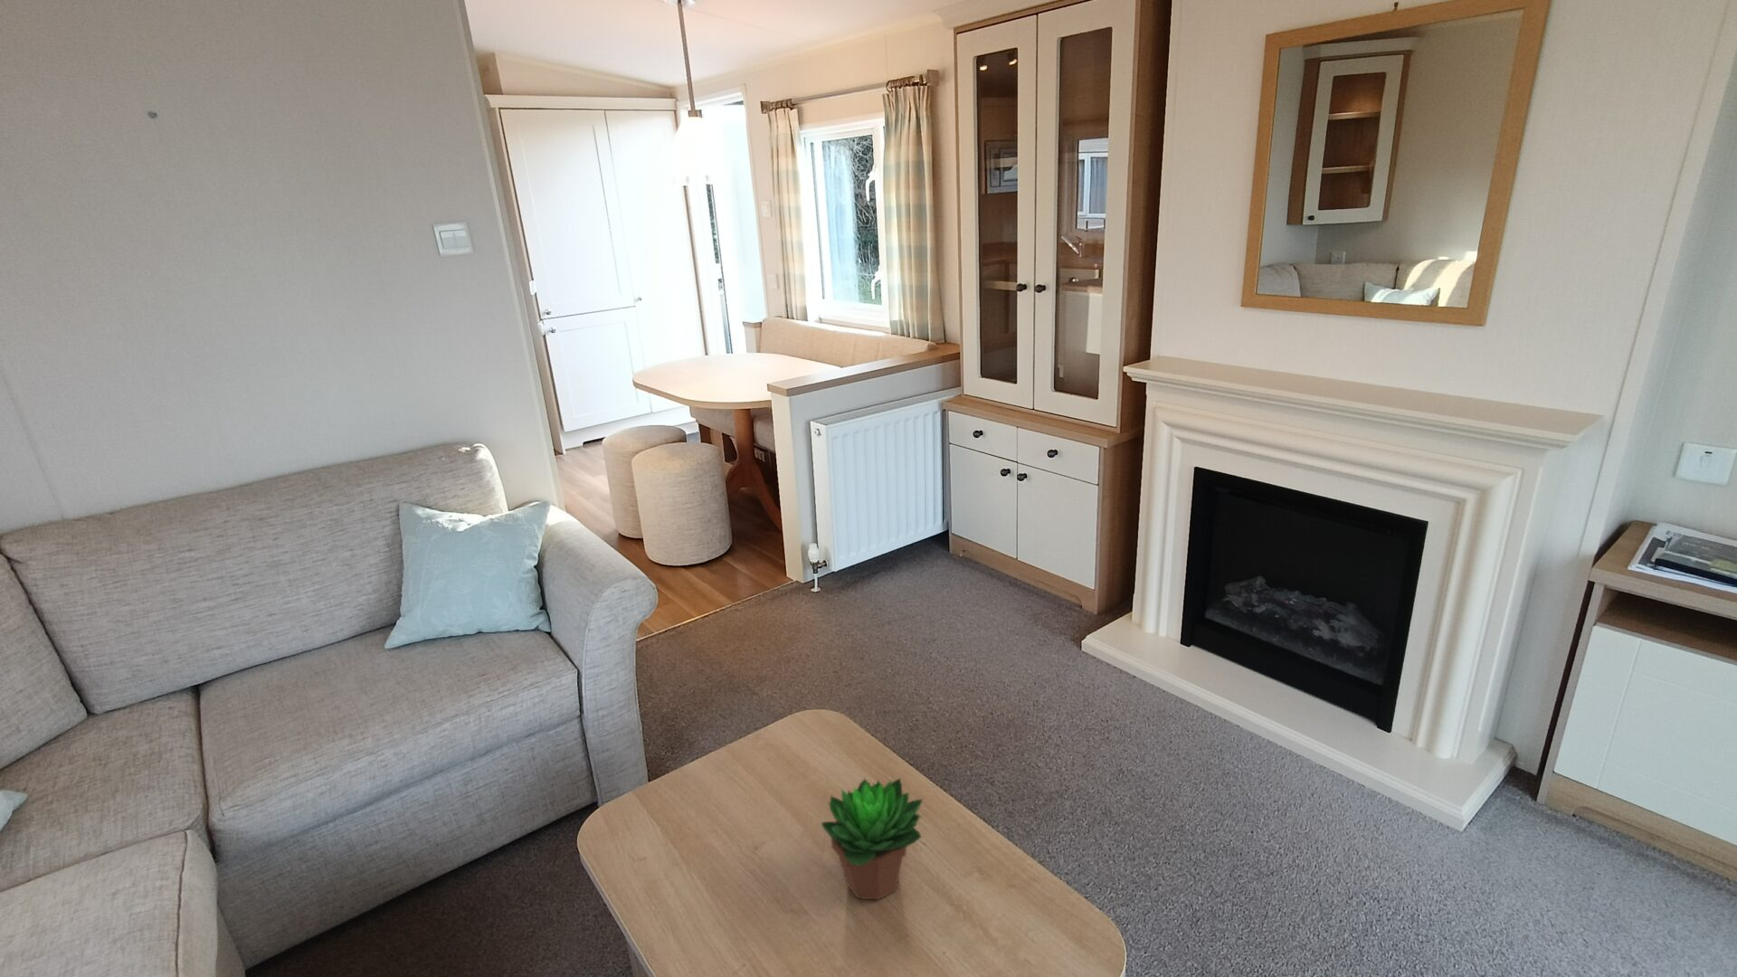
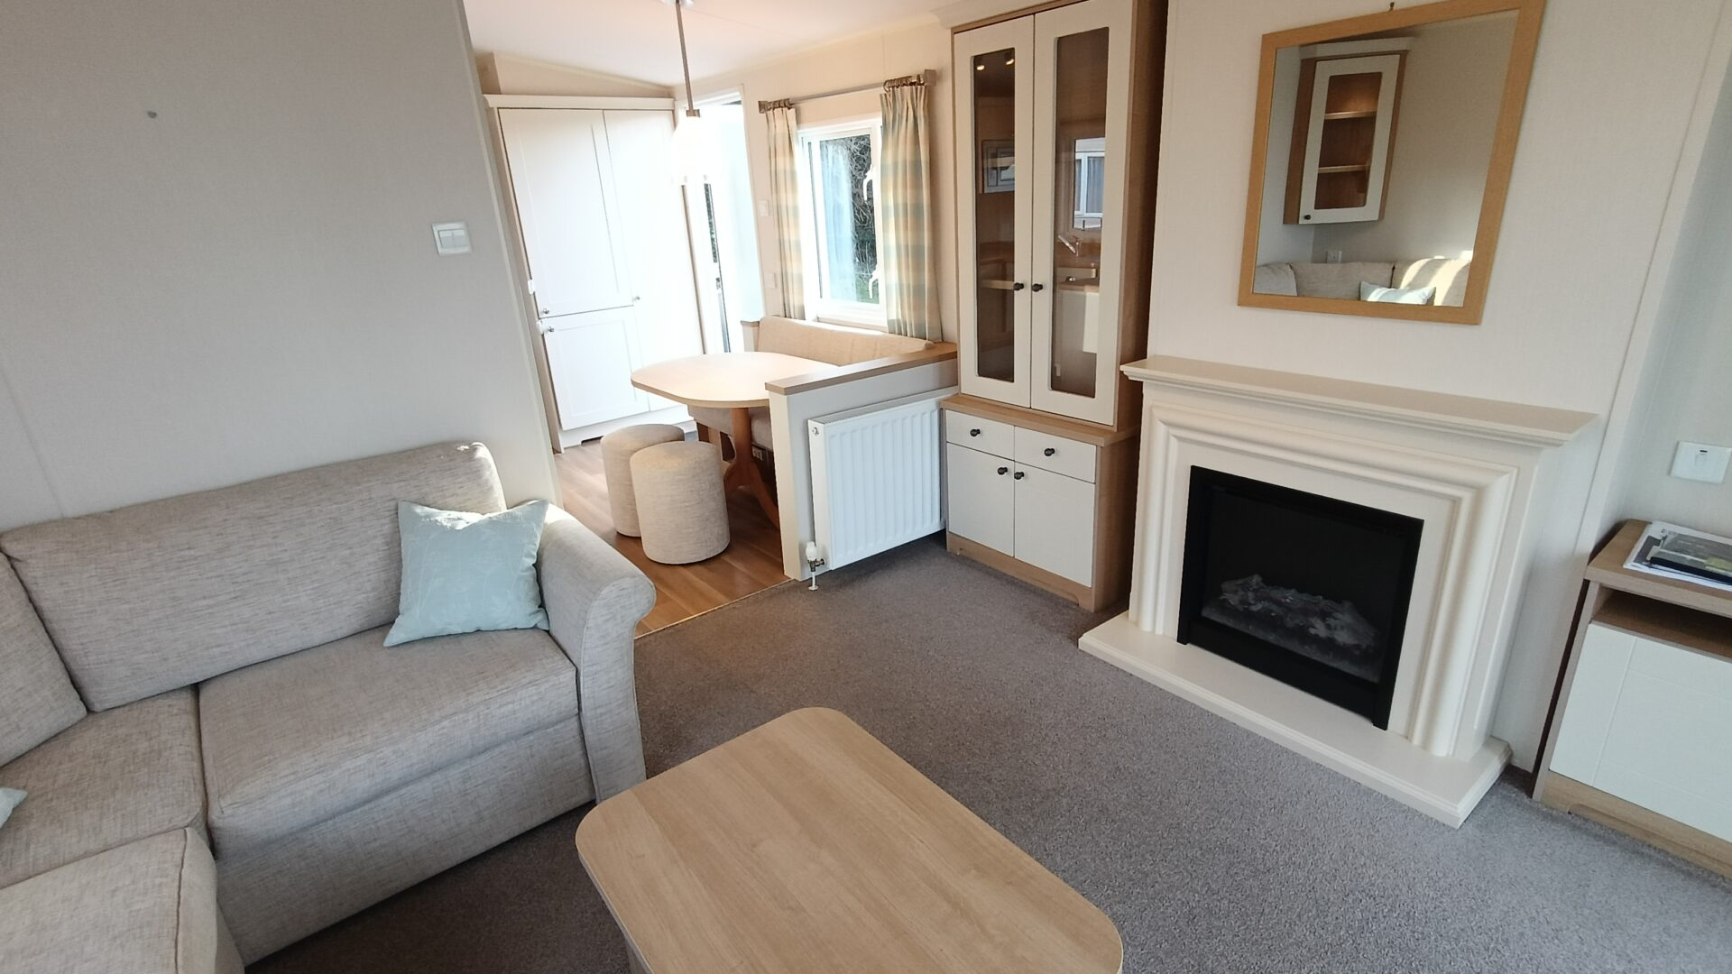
- succulent plant [820,777,923,901]
